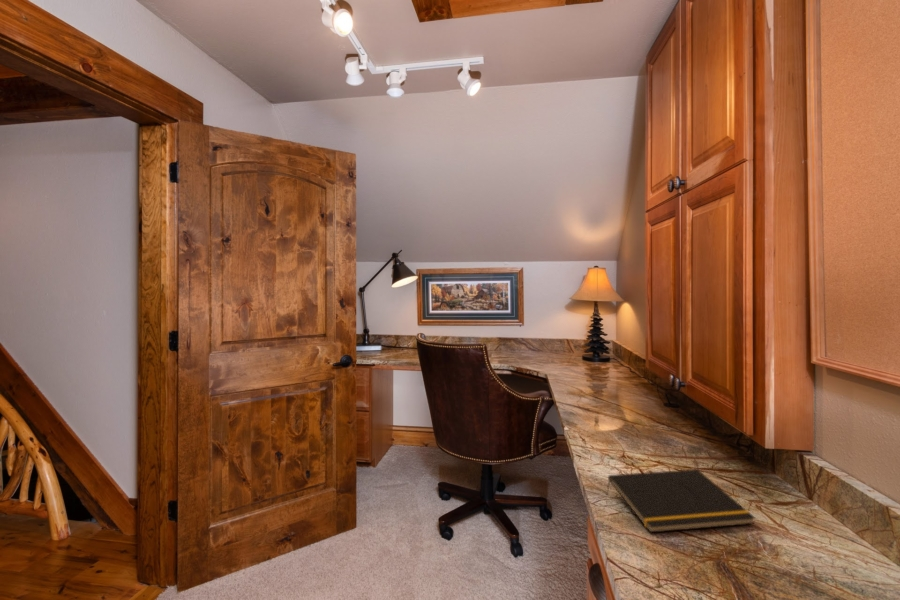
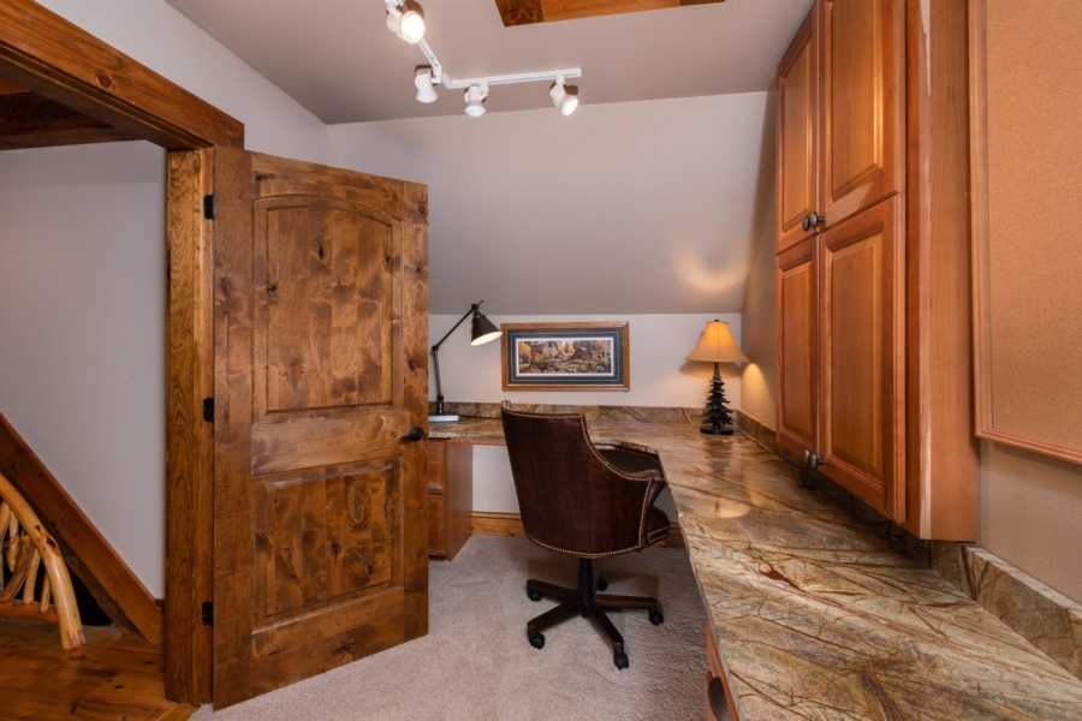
- notepad [605,468,757,534]
